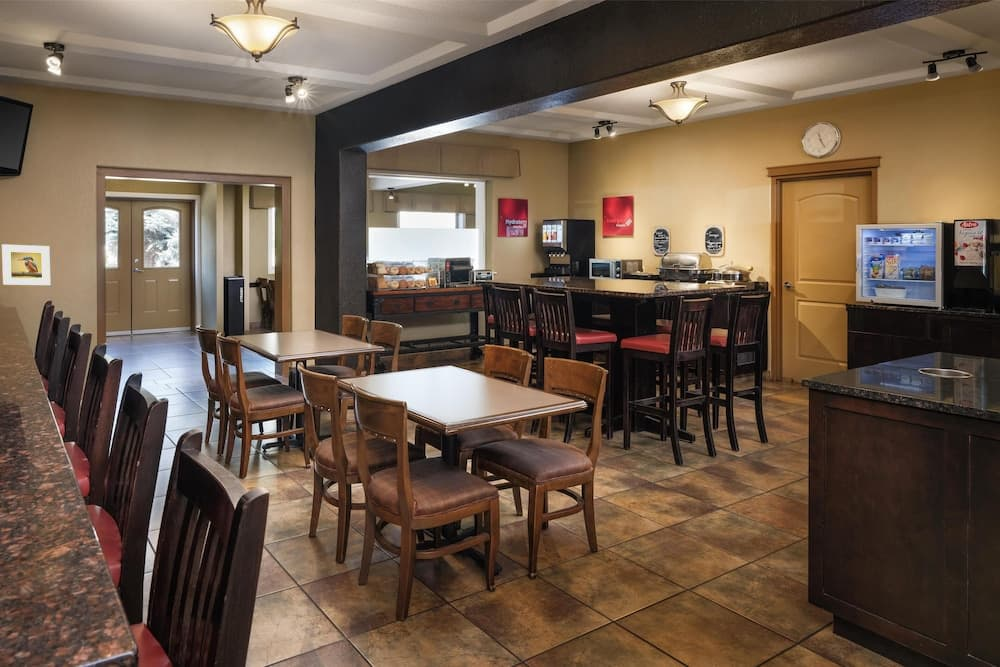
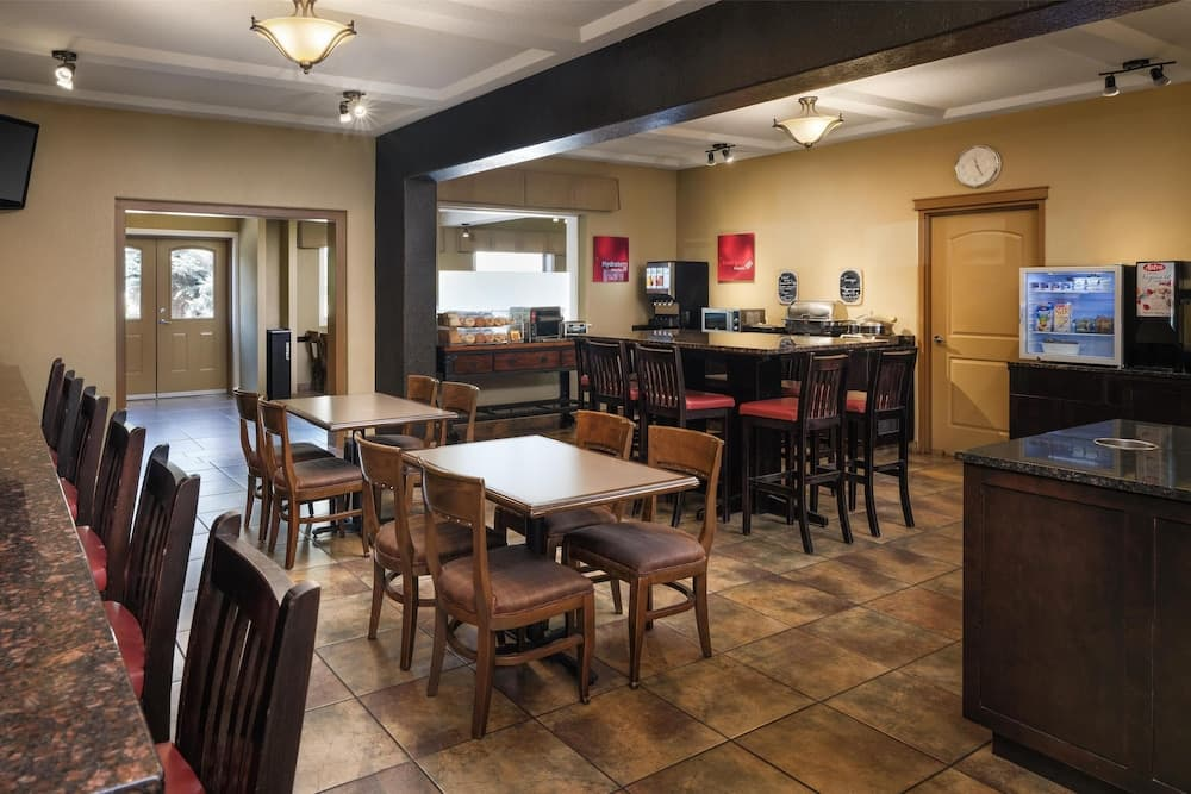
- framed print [1,243,51,286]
